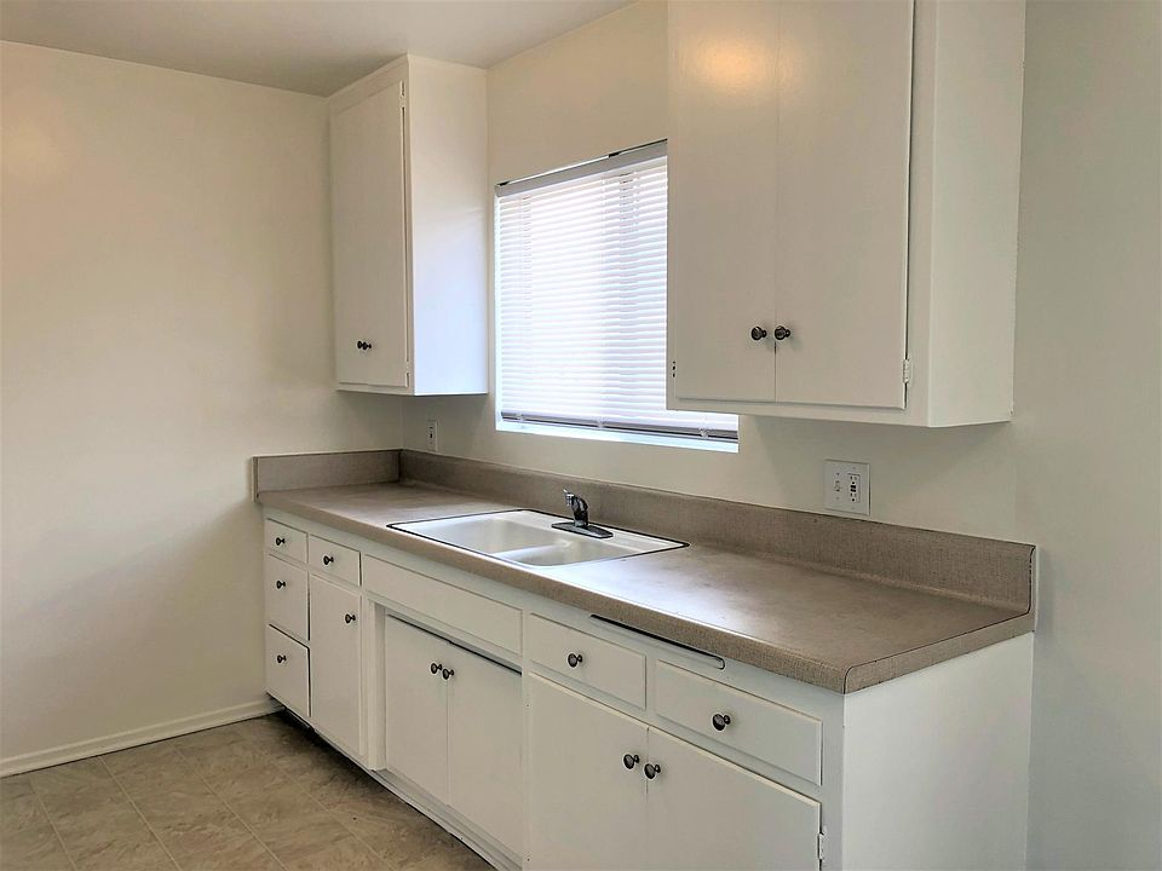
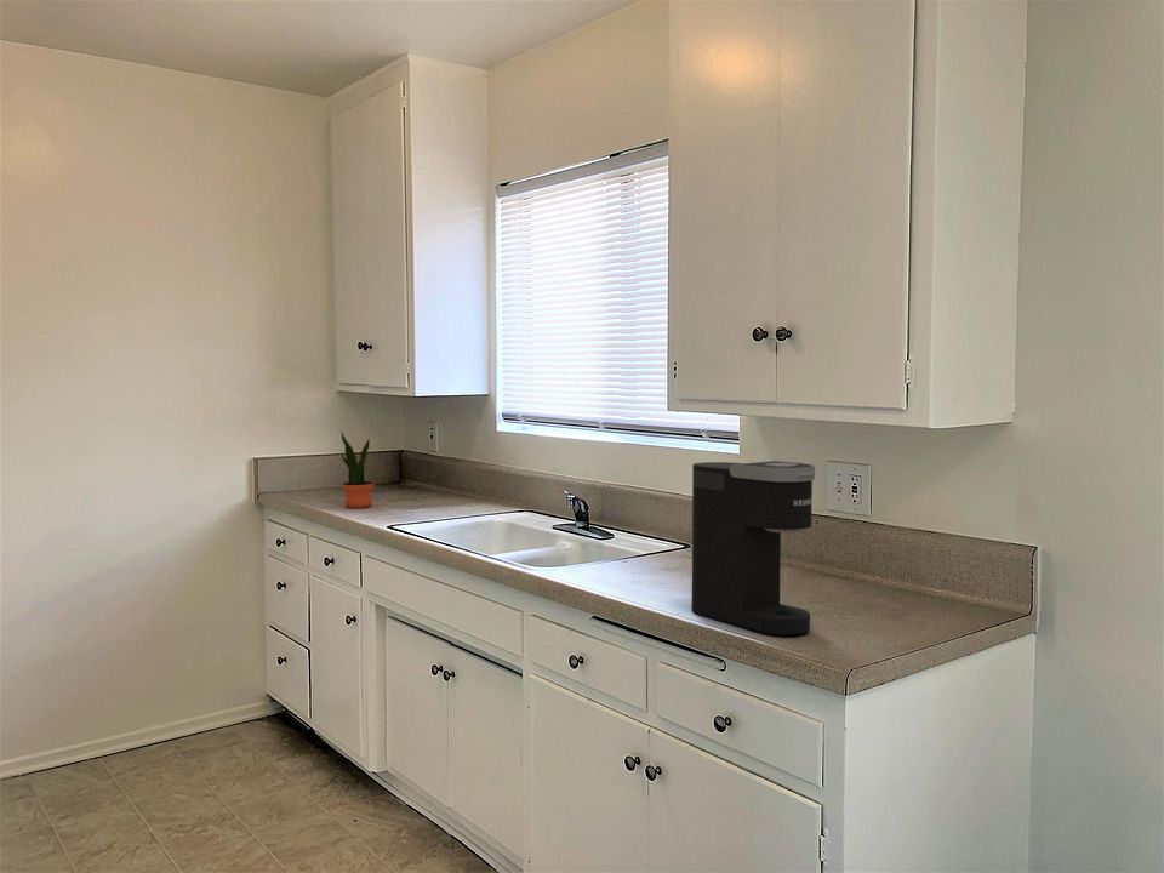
+ coffee maker [691,460,816,637]
+ potted plant [340,430,375,509]
